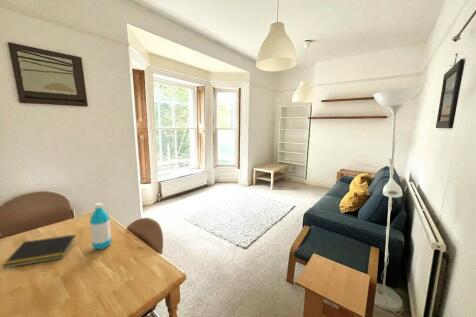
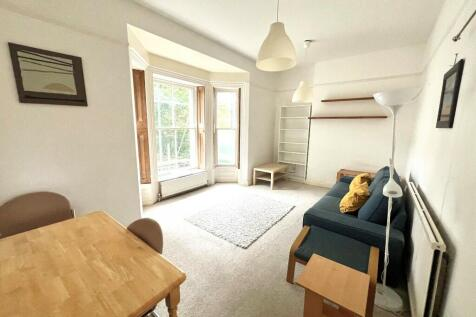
- water bottle [89,202,113,250]
- notepad [1,234,77,270]
